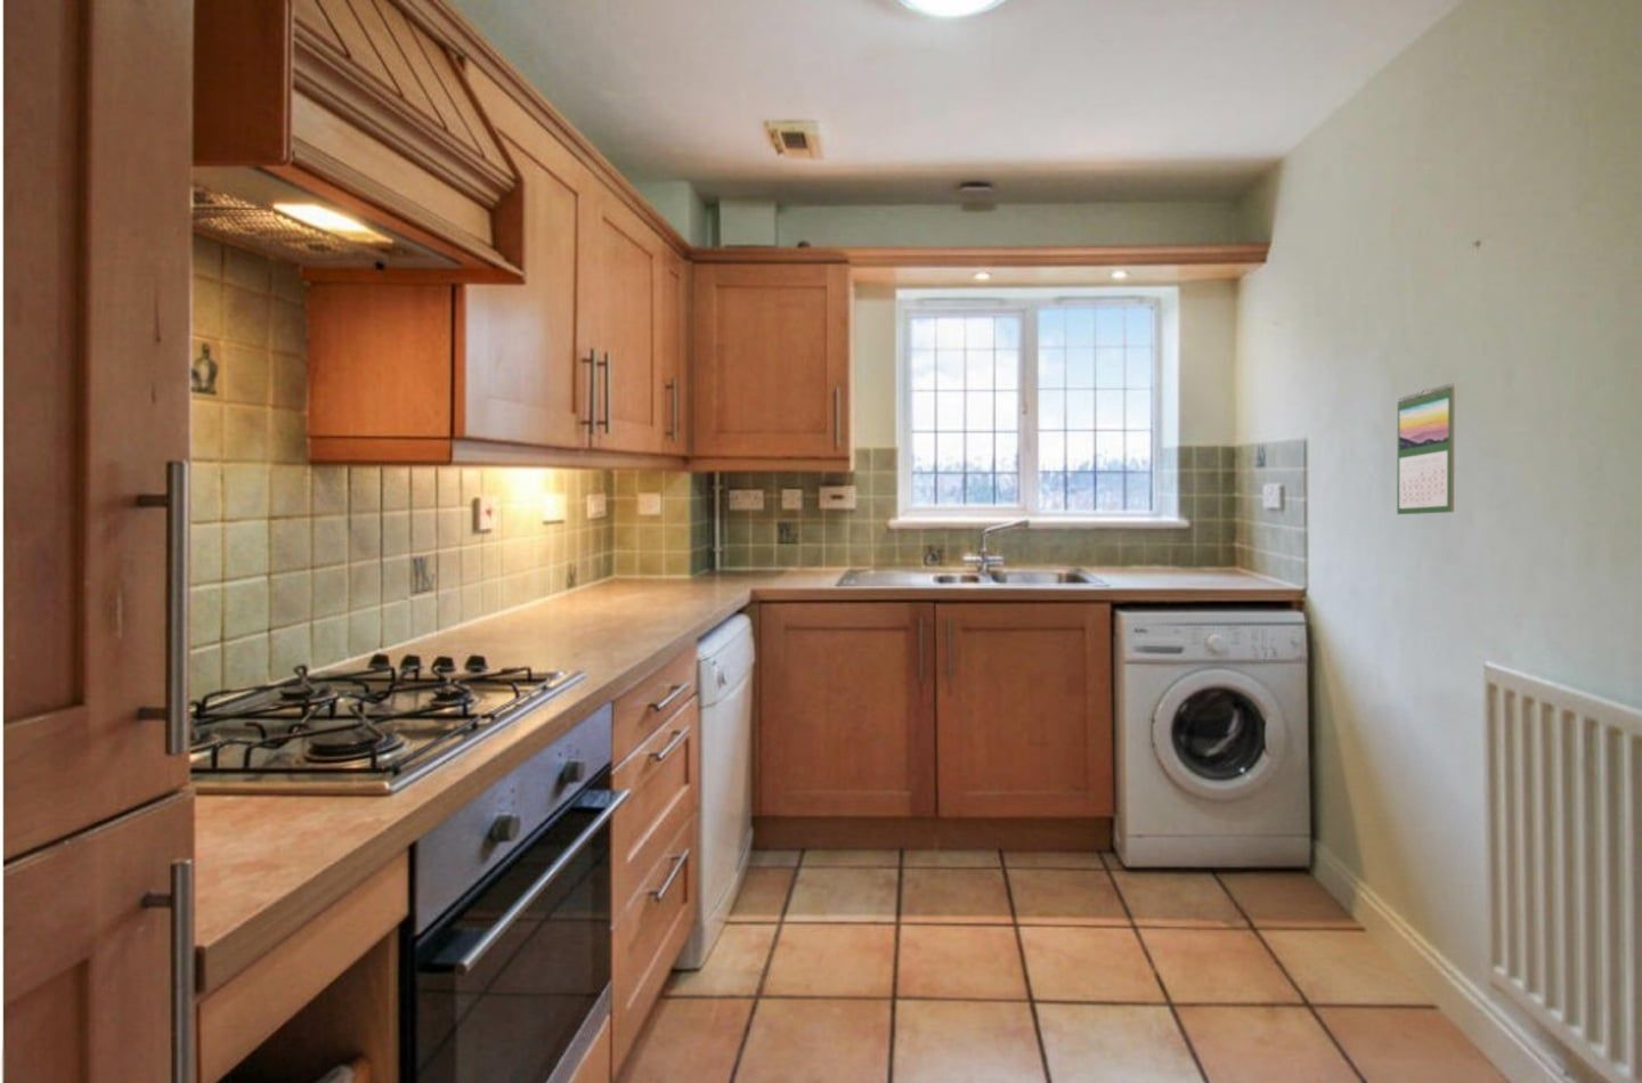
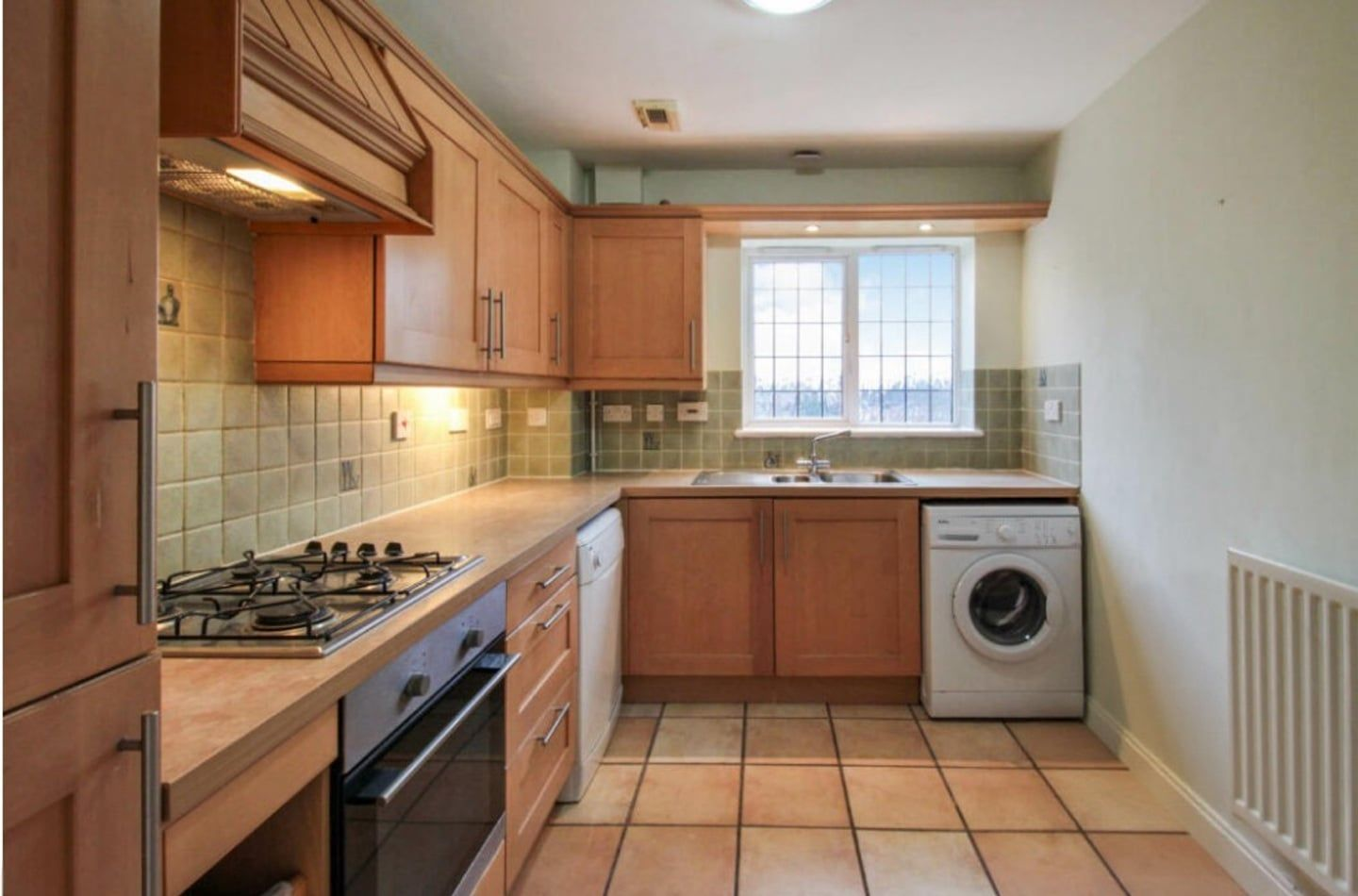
- calendar [1395,382,1455,515]
